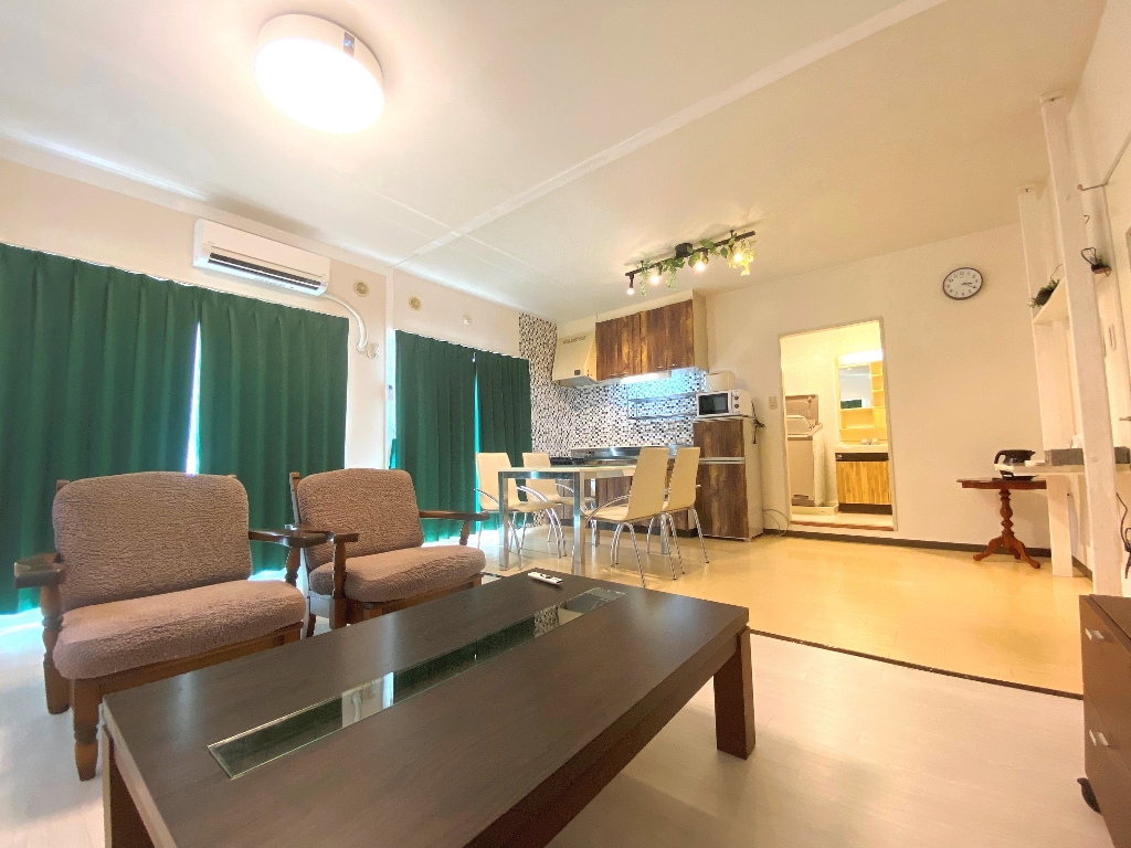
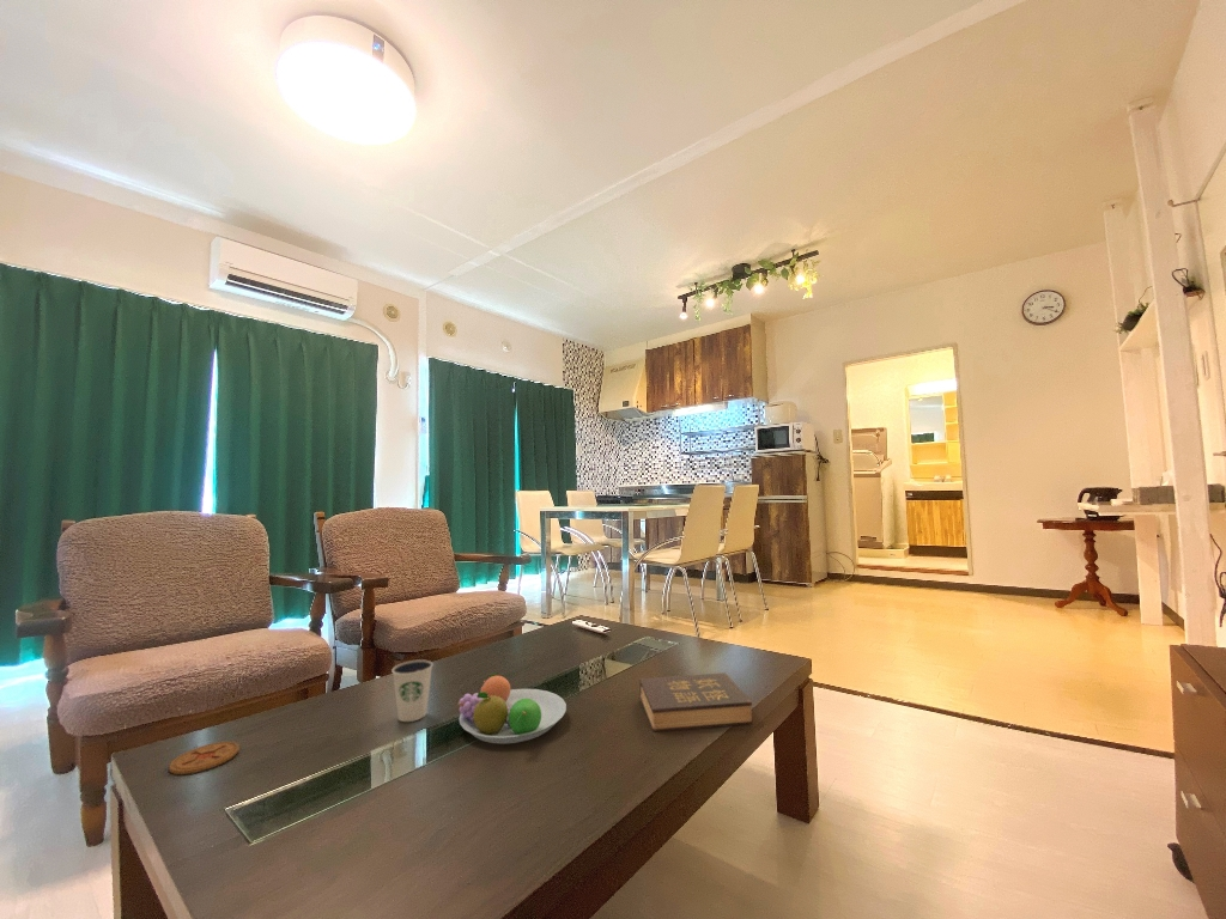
+ fruit bowl [456,672,568,745]
+ dixie cup [390,658,435,723]
+ coaster [168,741,241,775]
+ hardback book [638,671,754,732]
